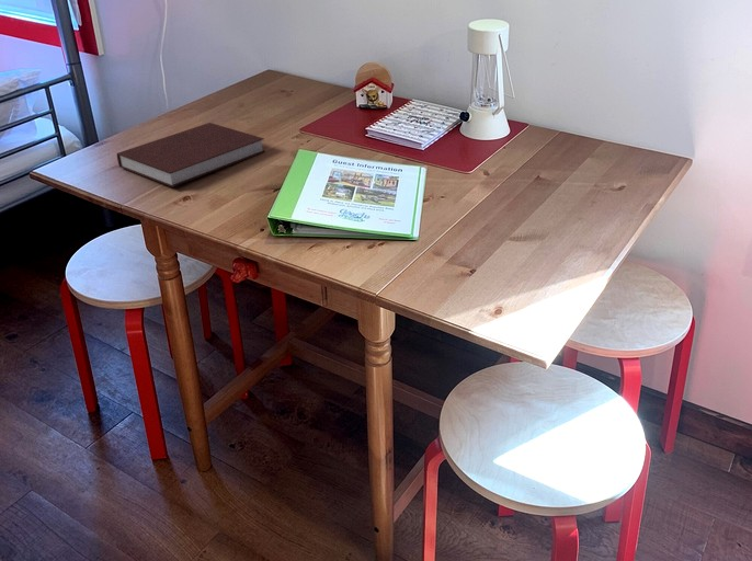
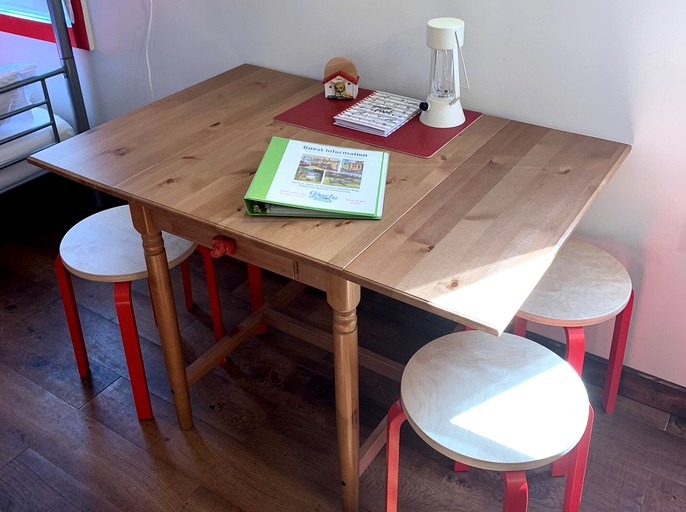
- notebook [116,122,266,188]
